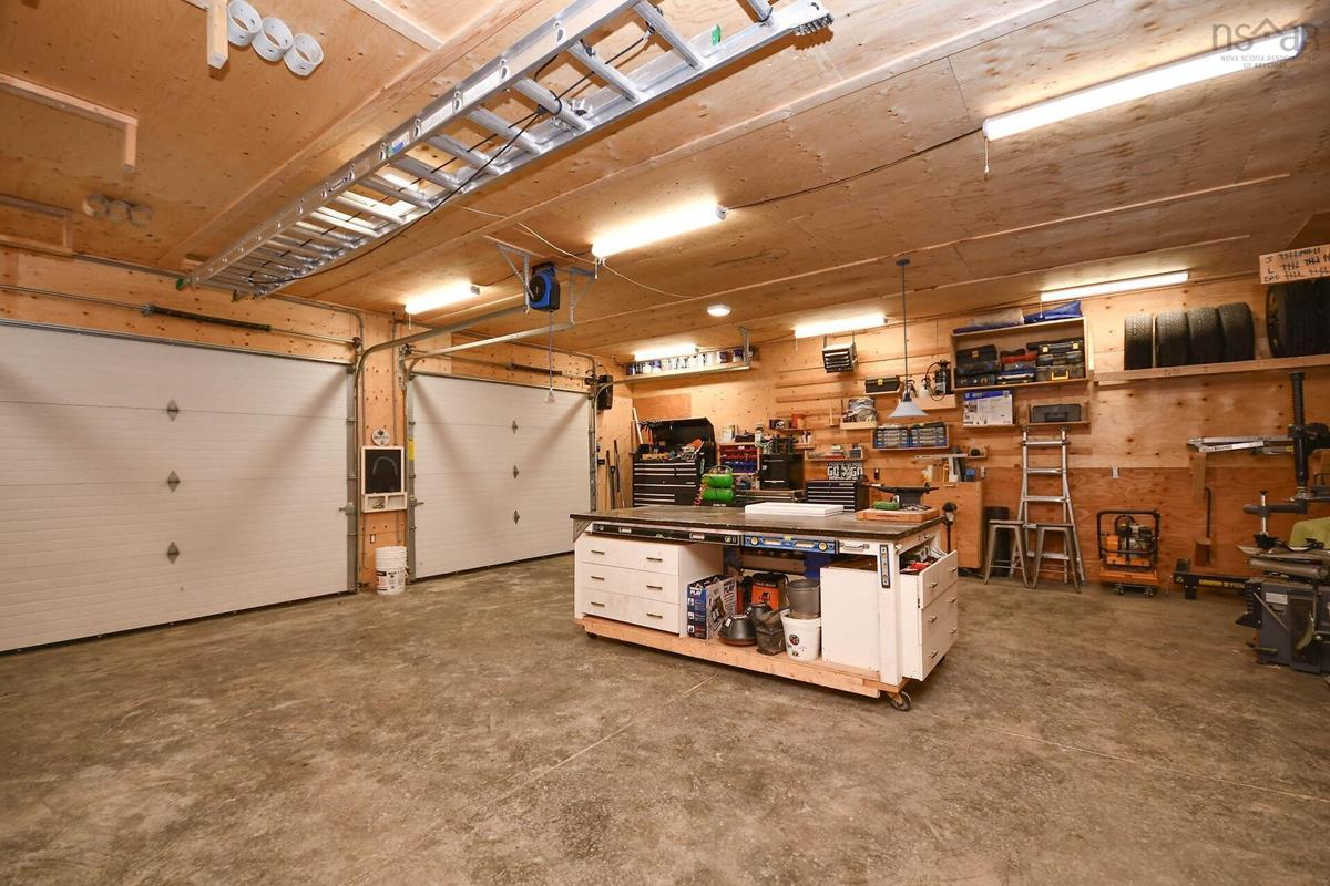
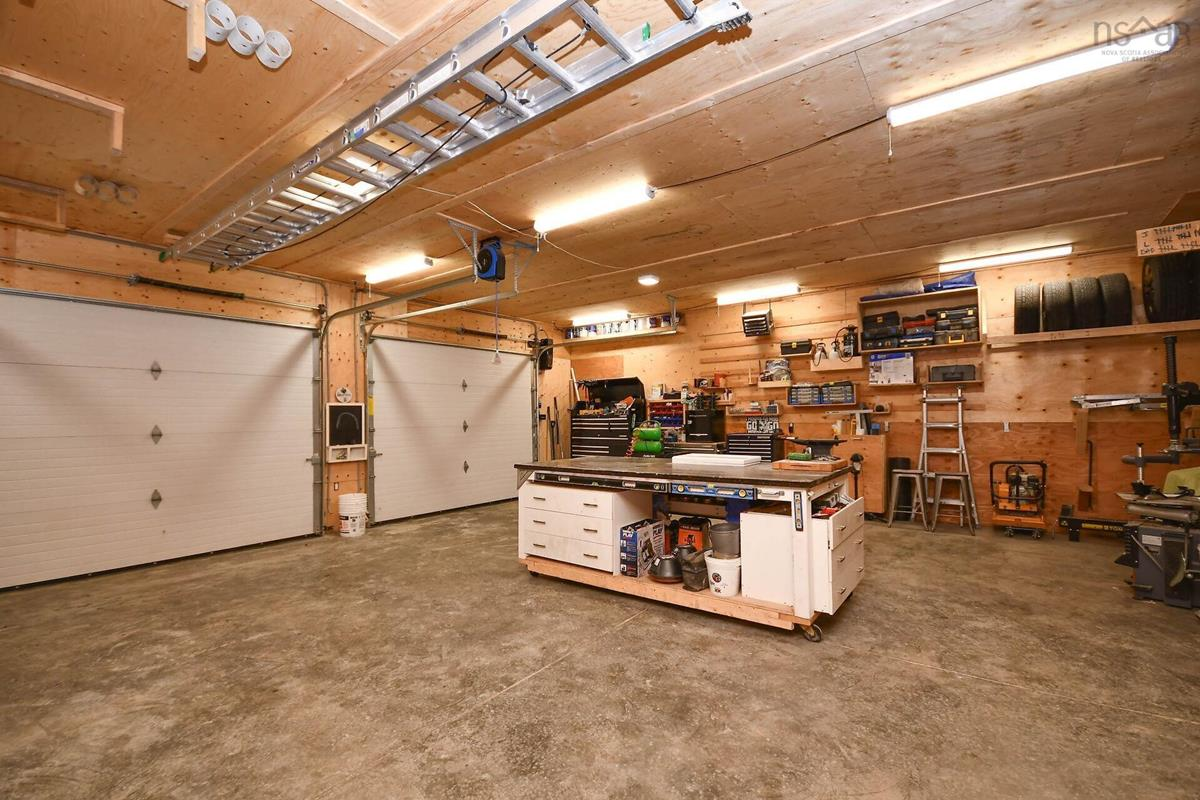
- light fixture [887,258,930,419]
